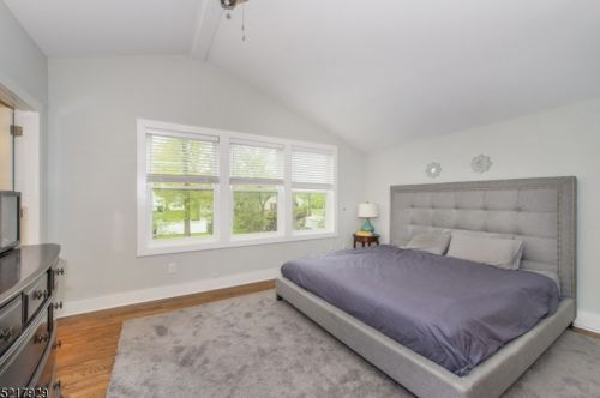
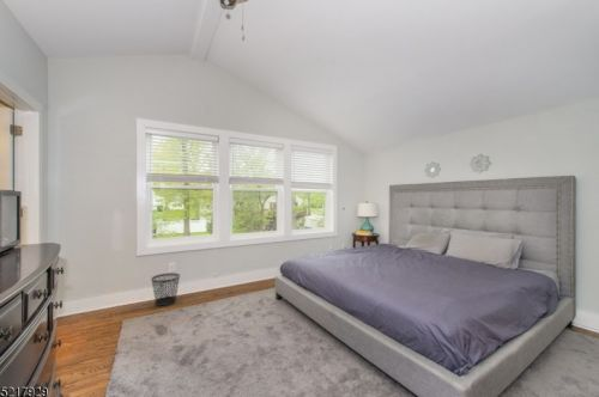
+ wastebasket [150,273,181,307]
